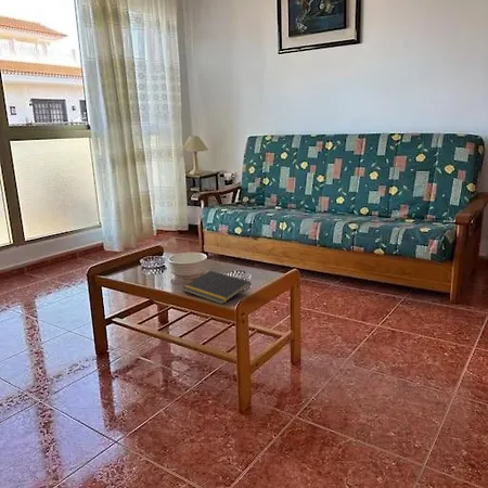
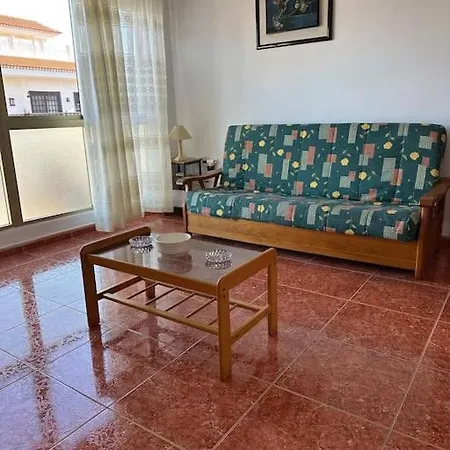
- notepad [181,269,252,305]
